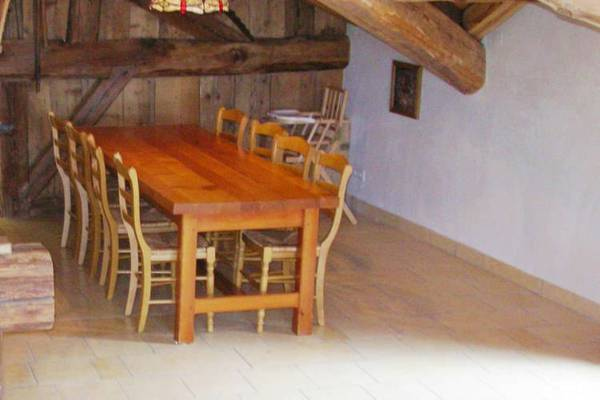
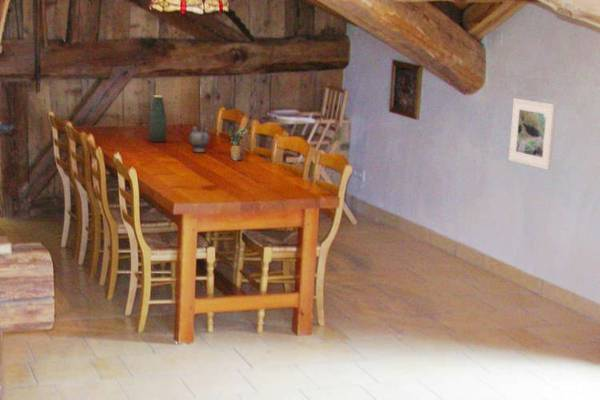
+ bottle [148,94,167,143]
+ teapot [188,116,210,153]
+ fruit [228,127,249,161]
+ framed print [508,97,557,171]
